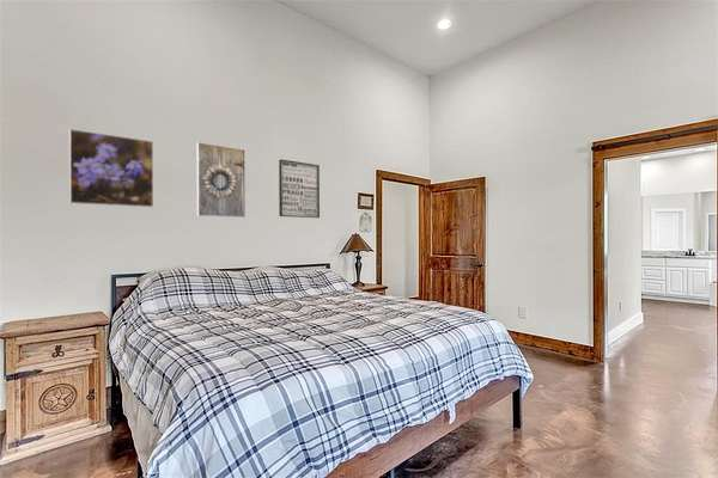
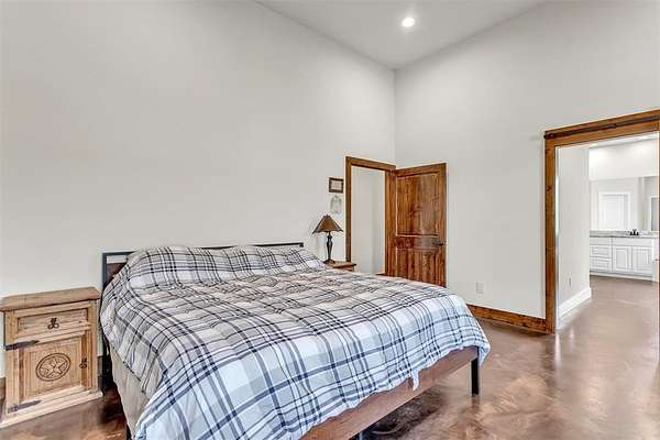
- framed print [68,128,154,208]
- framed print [196,141,247,219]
- wall art [278,159,321,219]
